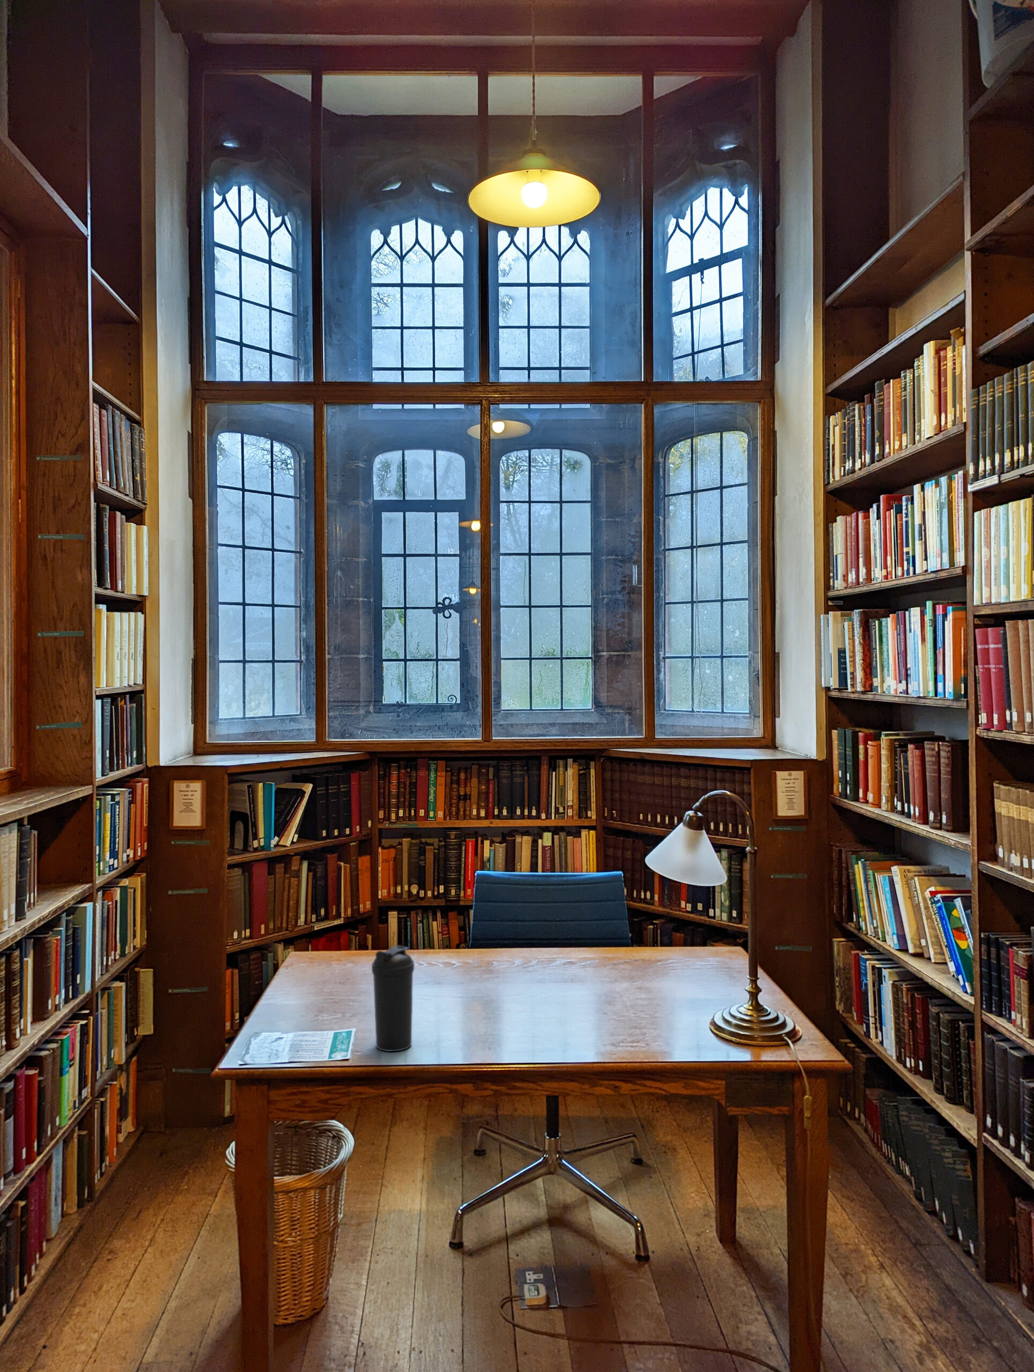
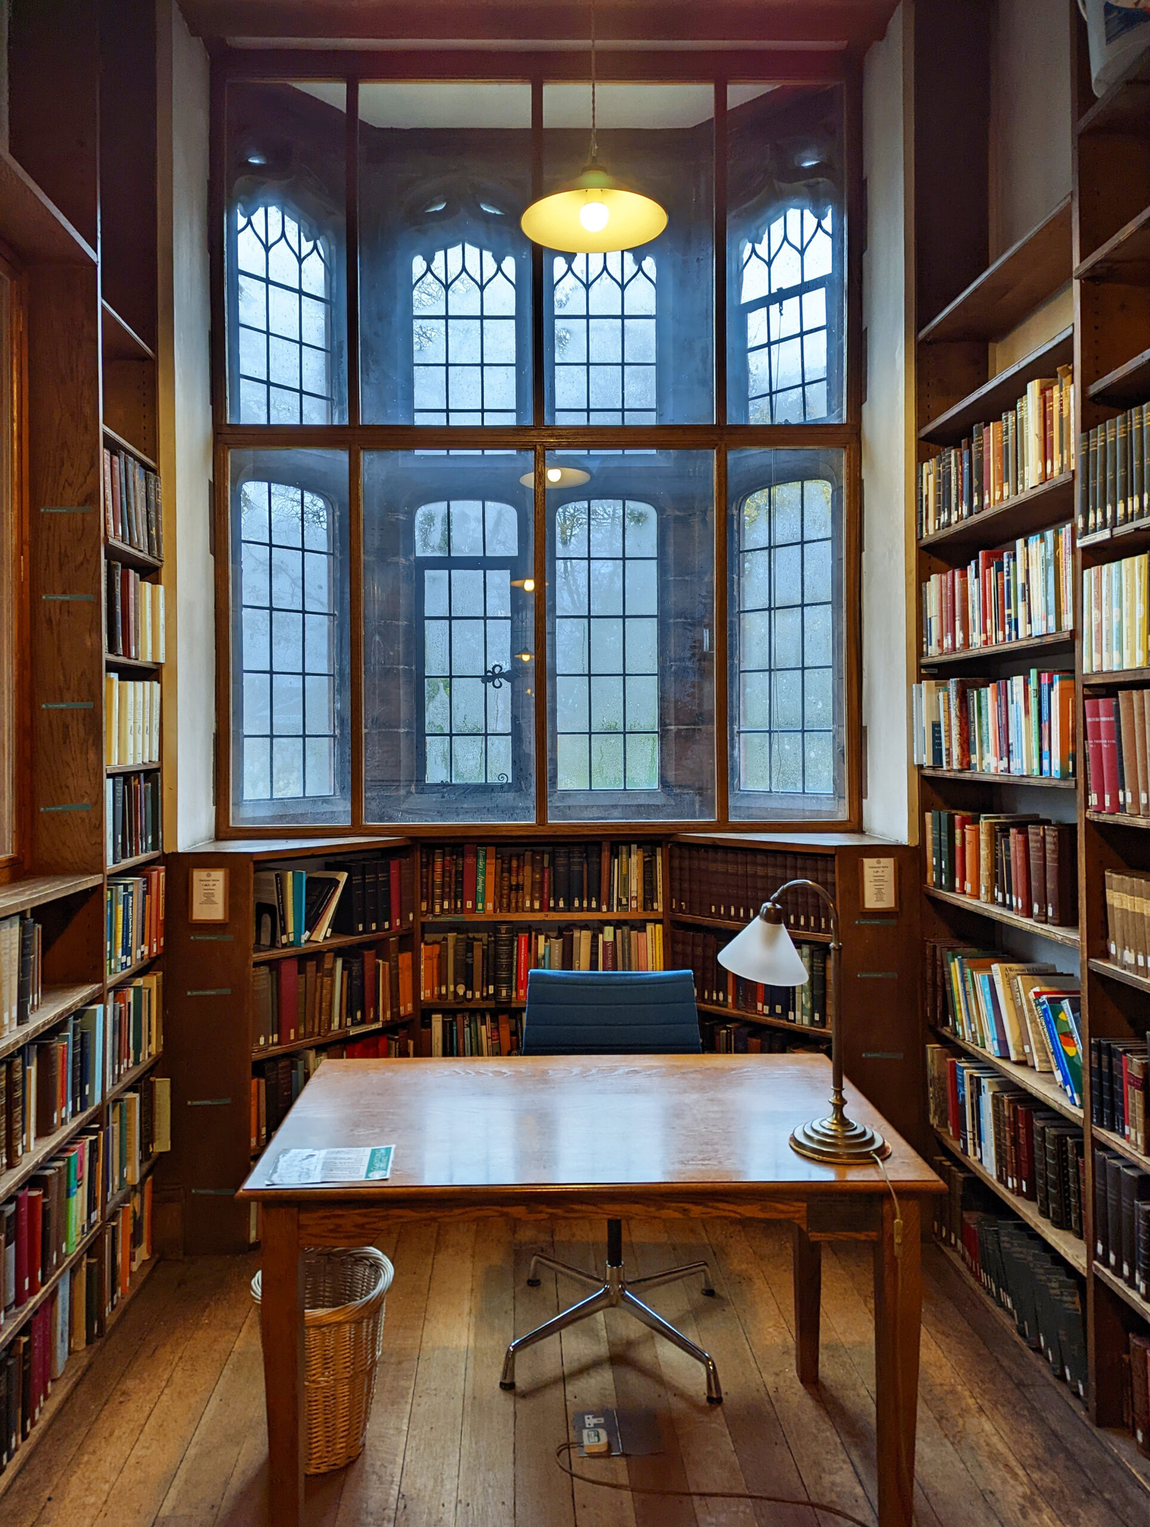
- water bottle [371,944,415,1052]
